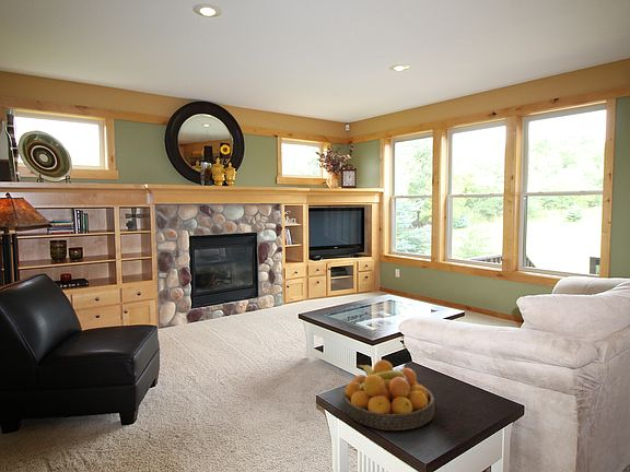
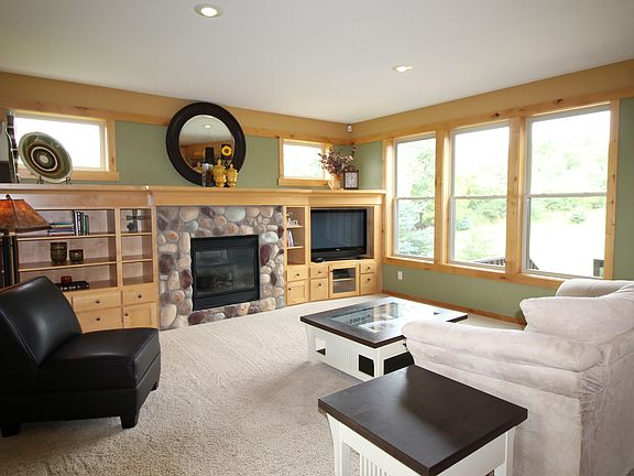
- fruit bowl [342,359,435,432]
